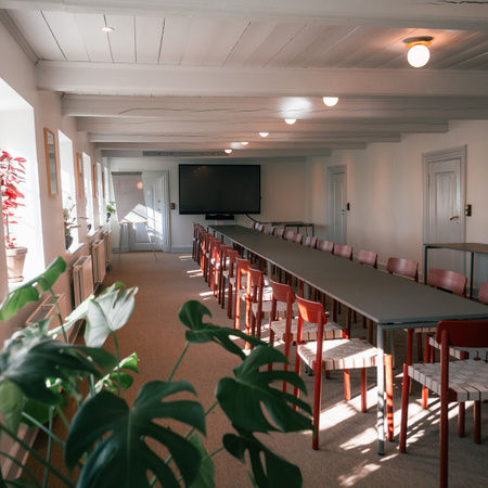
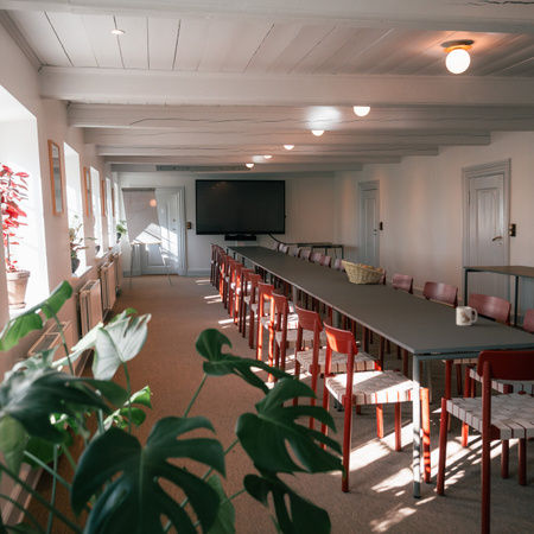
+ mug [456,305,478,326]
+ fruit basket [339,259,386,285]
